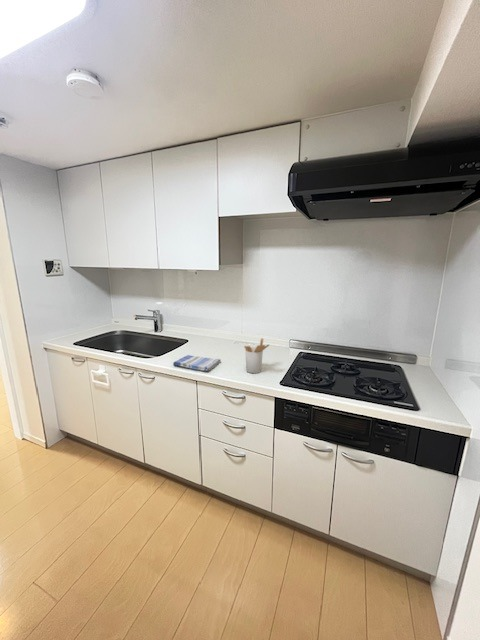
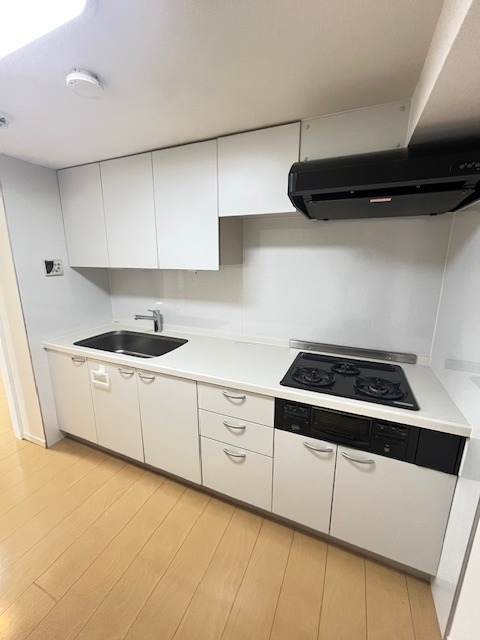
- utensil holder [243,337,270,374]
- dish towel [172,354,222,372]
